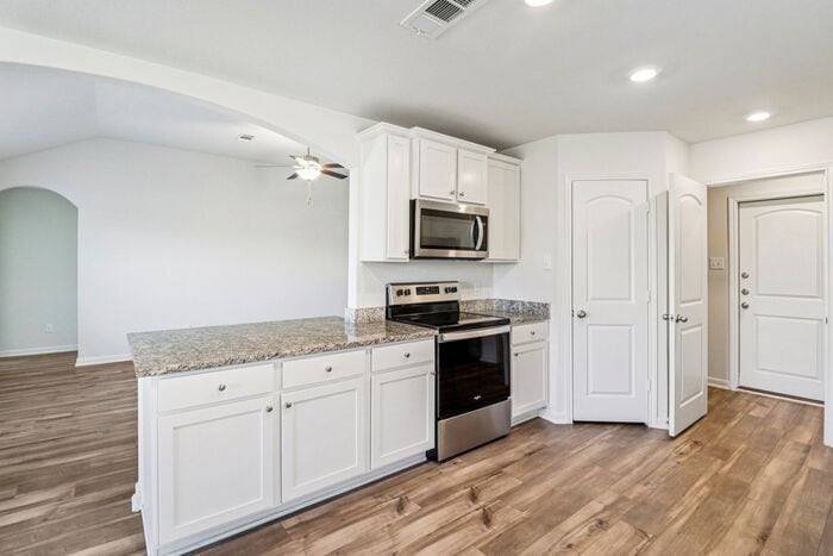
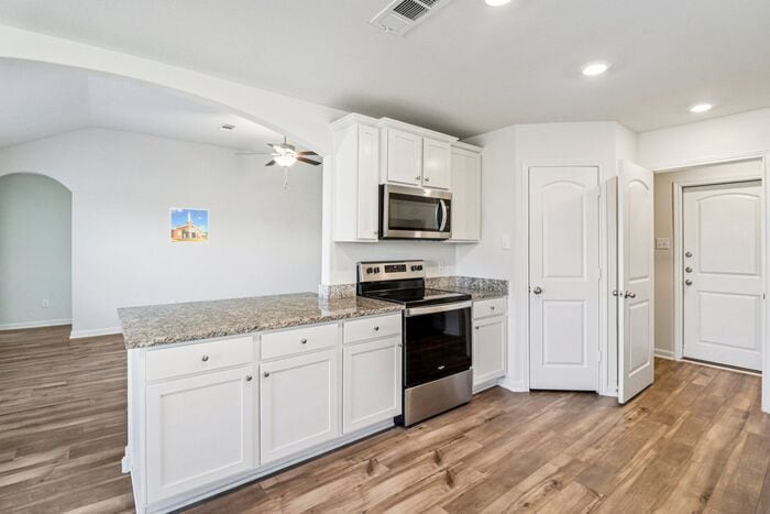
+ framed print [169,207,210,244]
